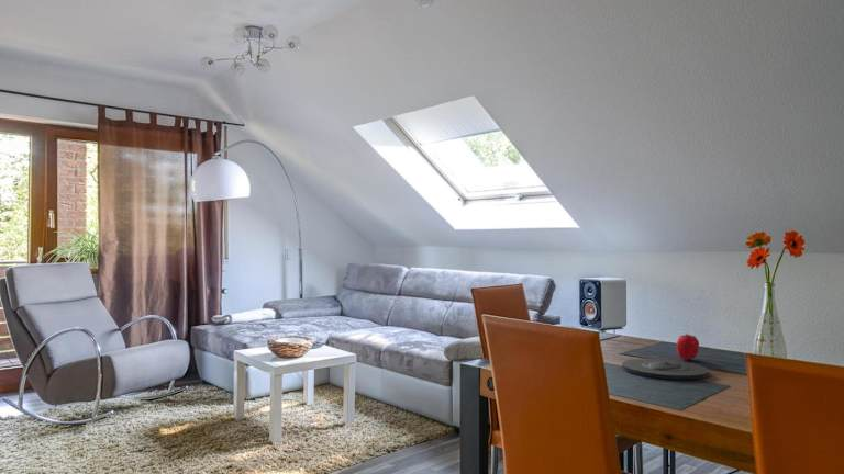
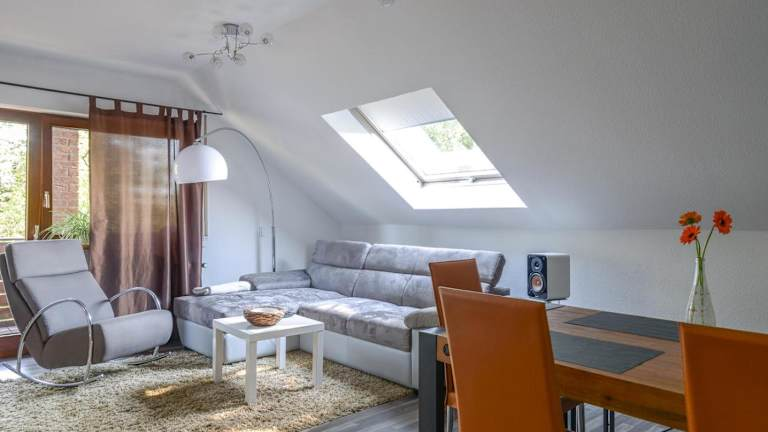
- plate [621,358,710,381]
- fruit [676,332,700,361]
